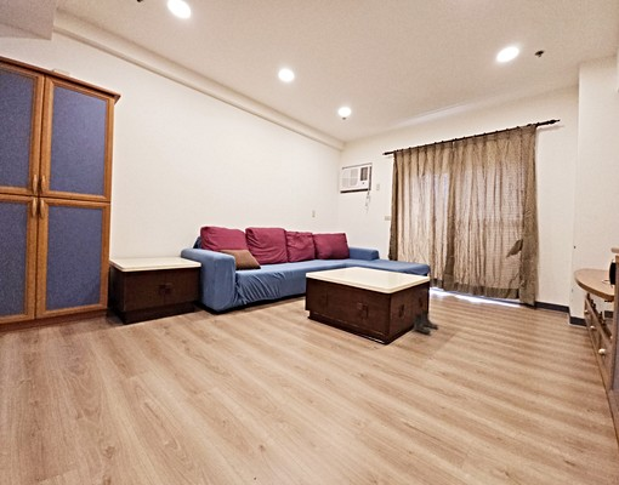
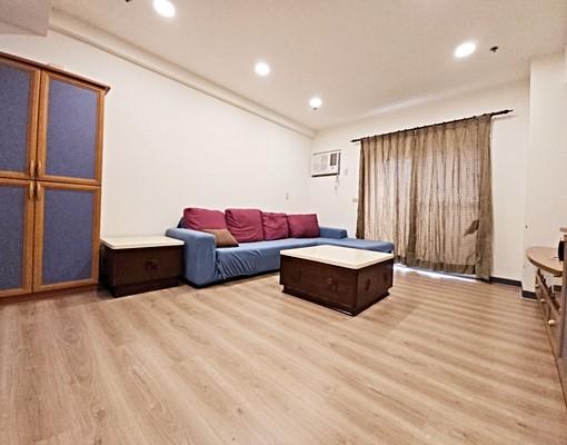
- boots [413,309,439,335]
